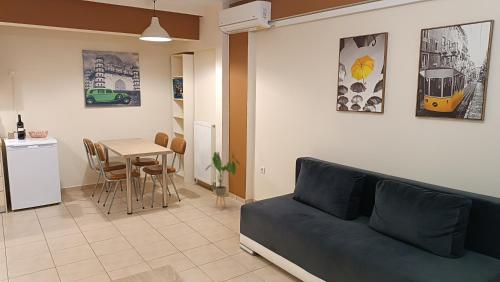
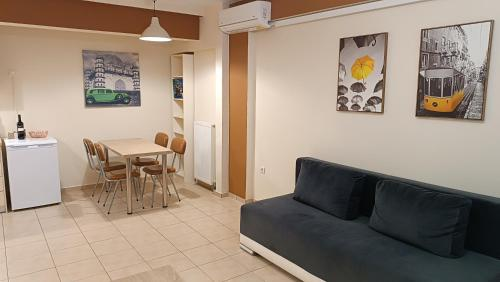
- house plant [204,151,242,211]
